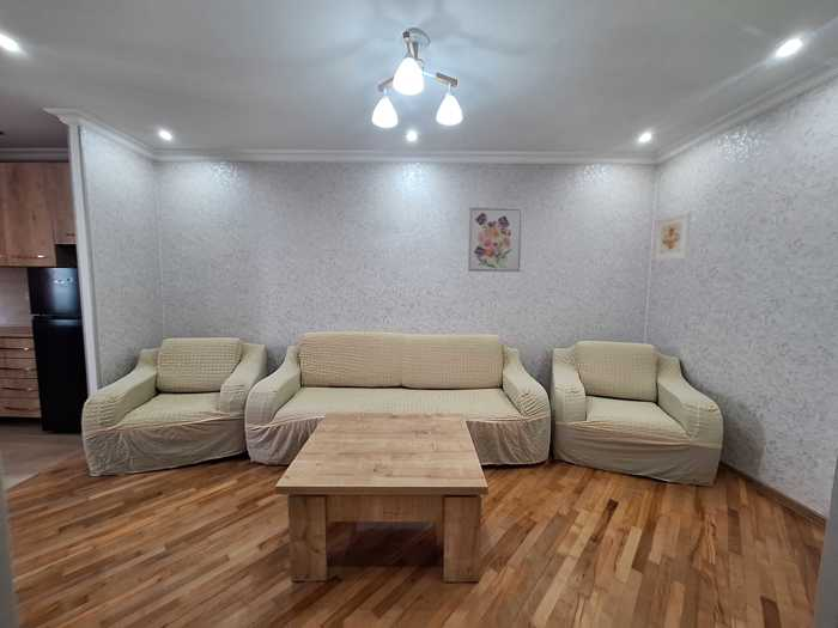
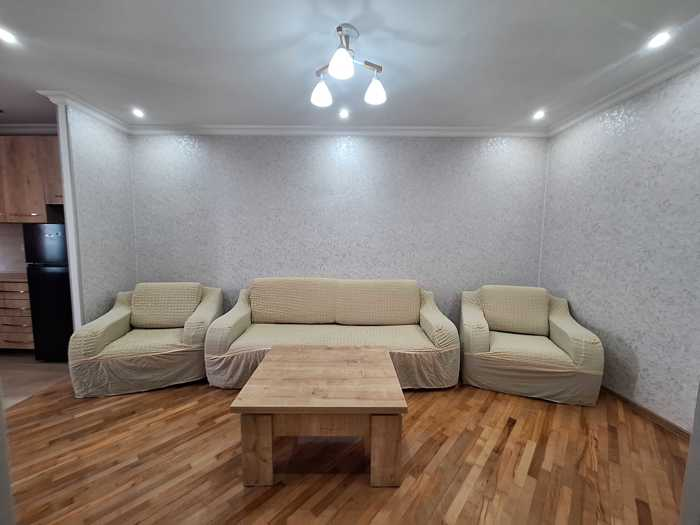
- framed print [654,212,692,262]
- wall art [467,207,523,273]
